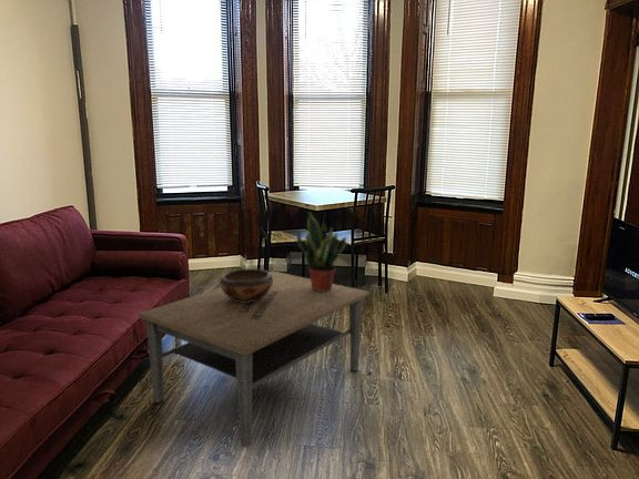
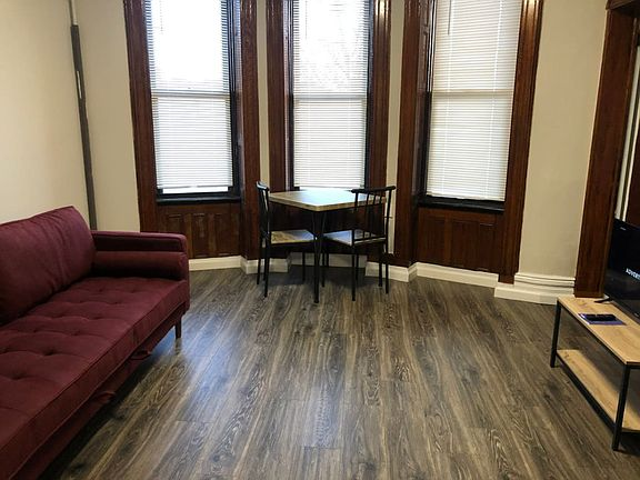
- coffee table [138,271,371,448]
- decorative bowl [219,267,273,303]
- potted plant [296,211,347,292]
